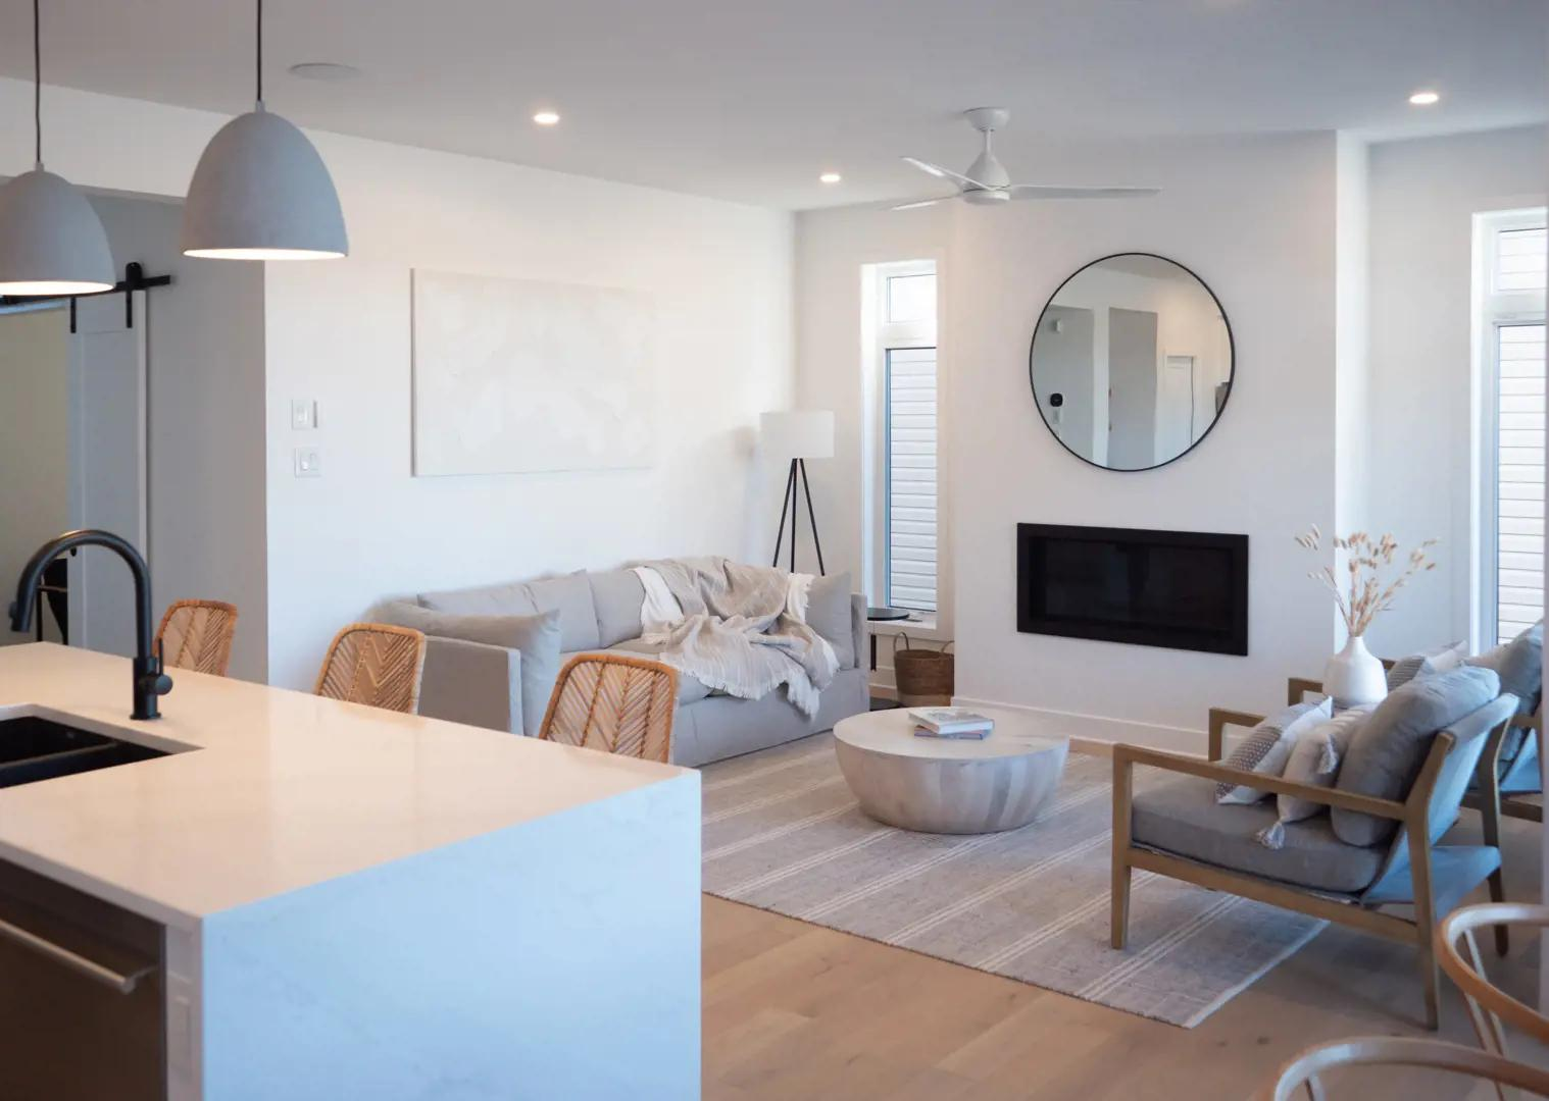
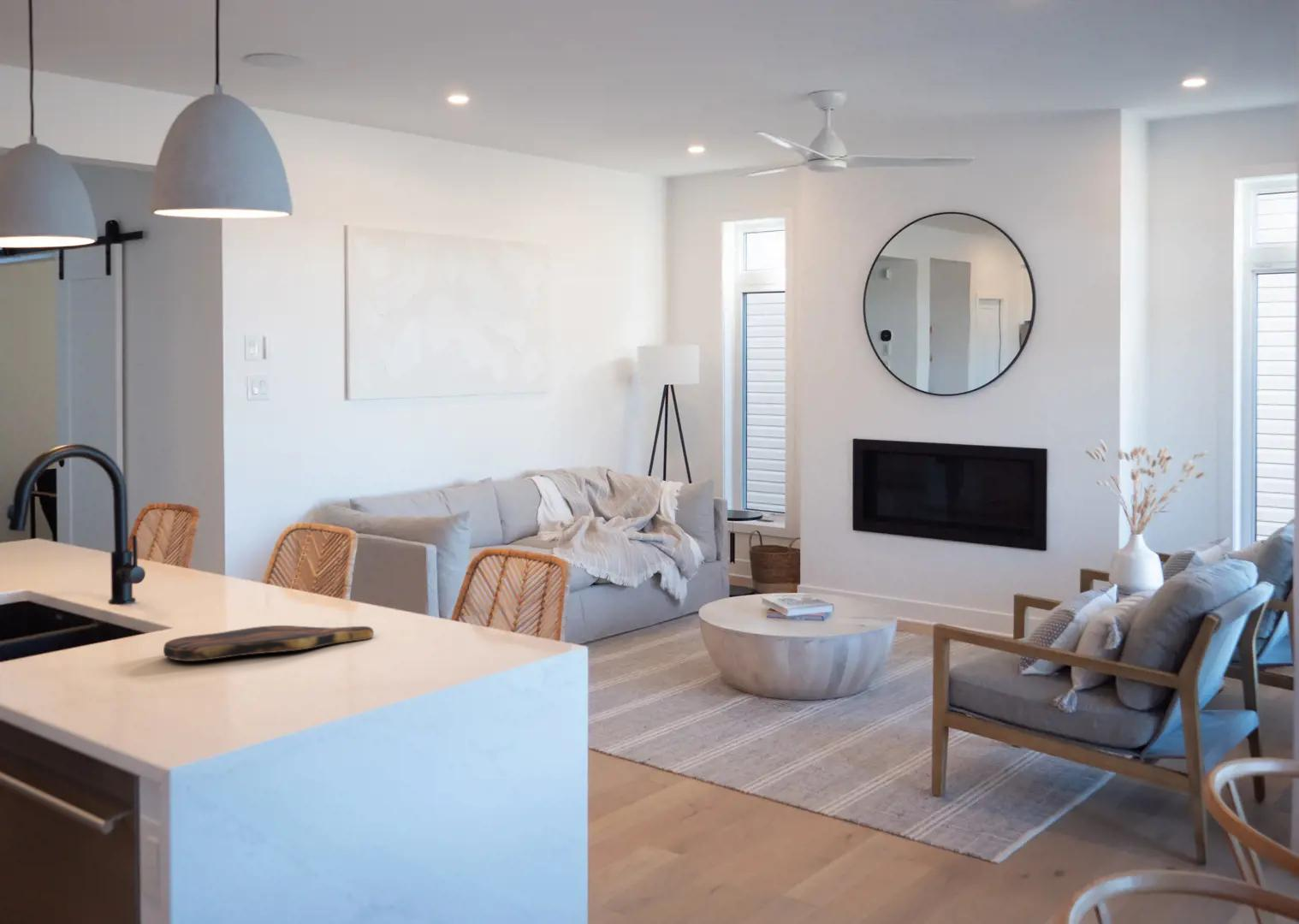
+ cutting board [163,625,375,662]
